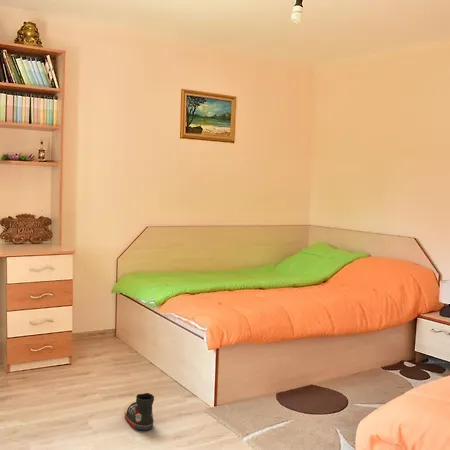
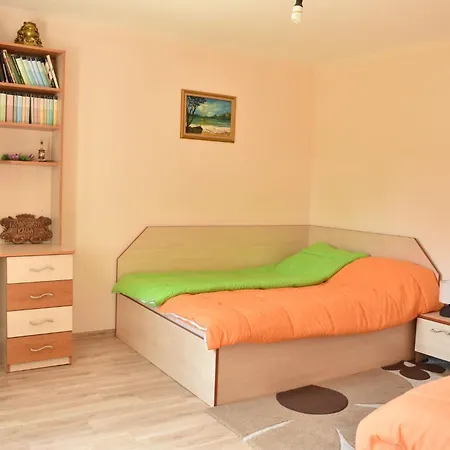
- shoe [123,392,155,431]
